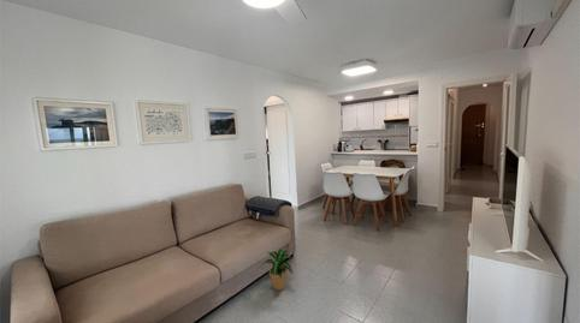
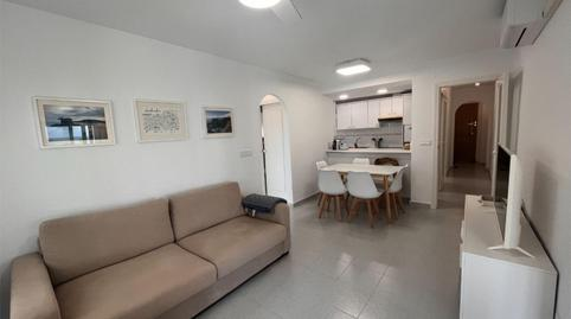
- potted plant [259,249,294,291]
